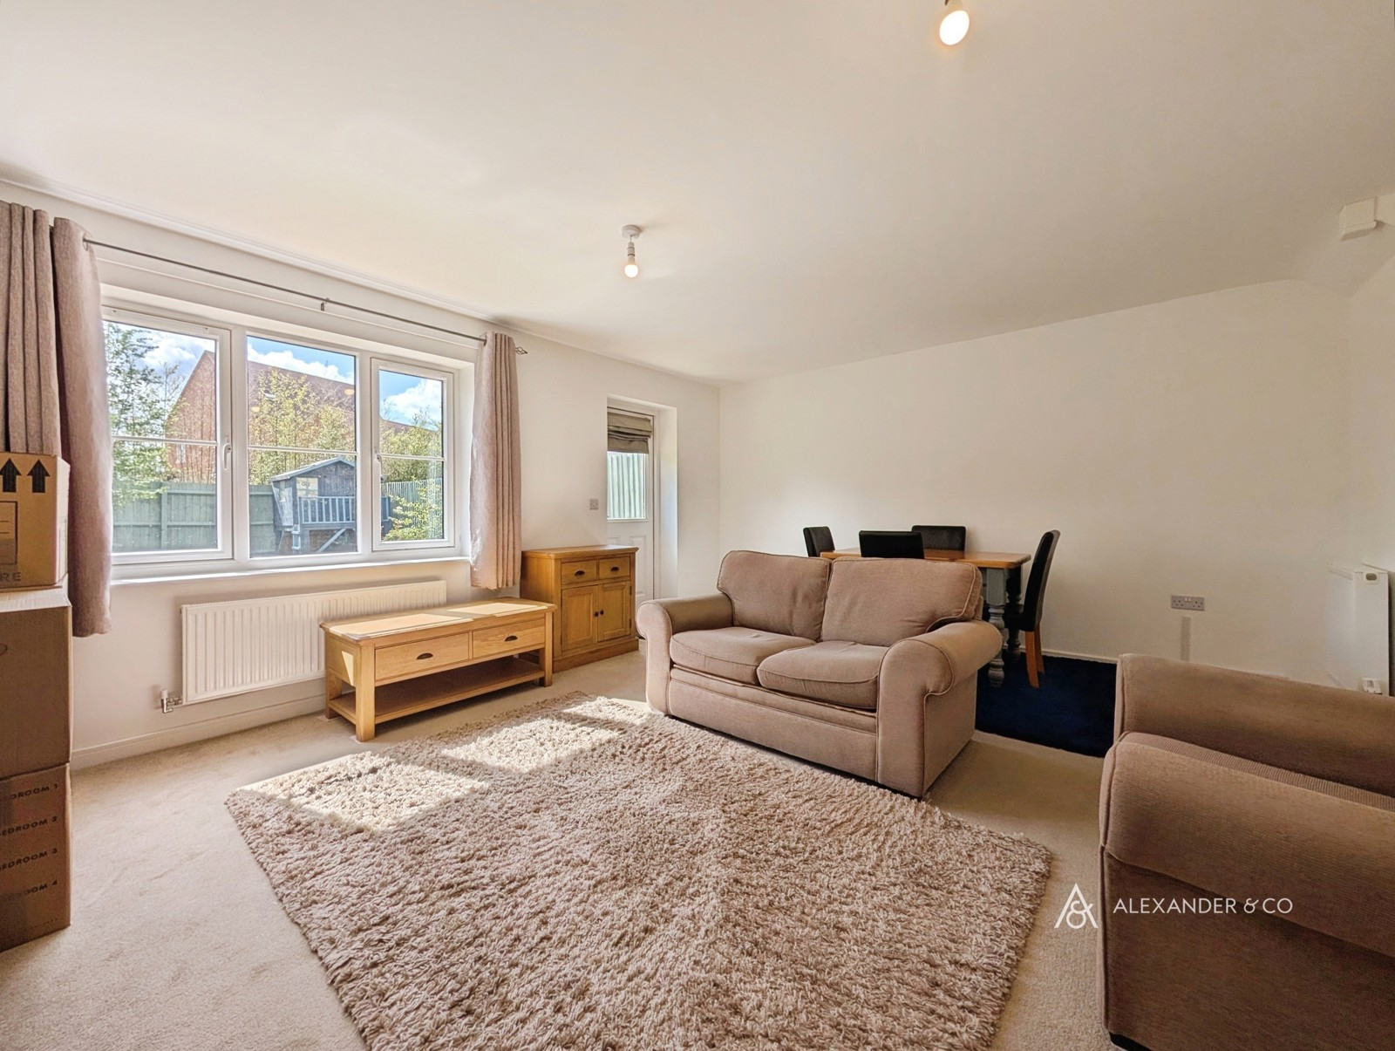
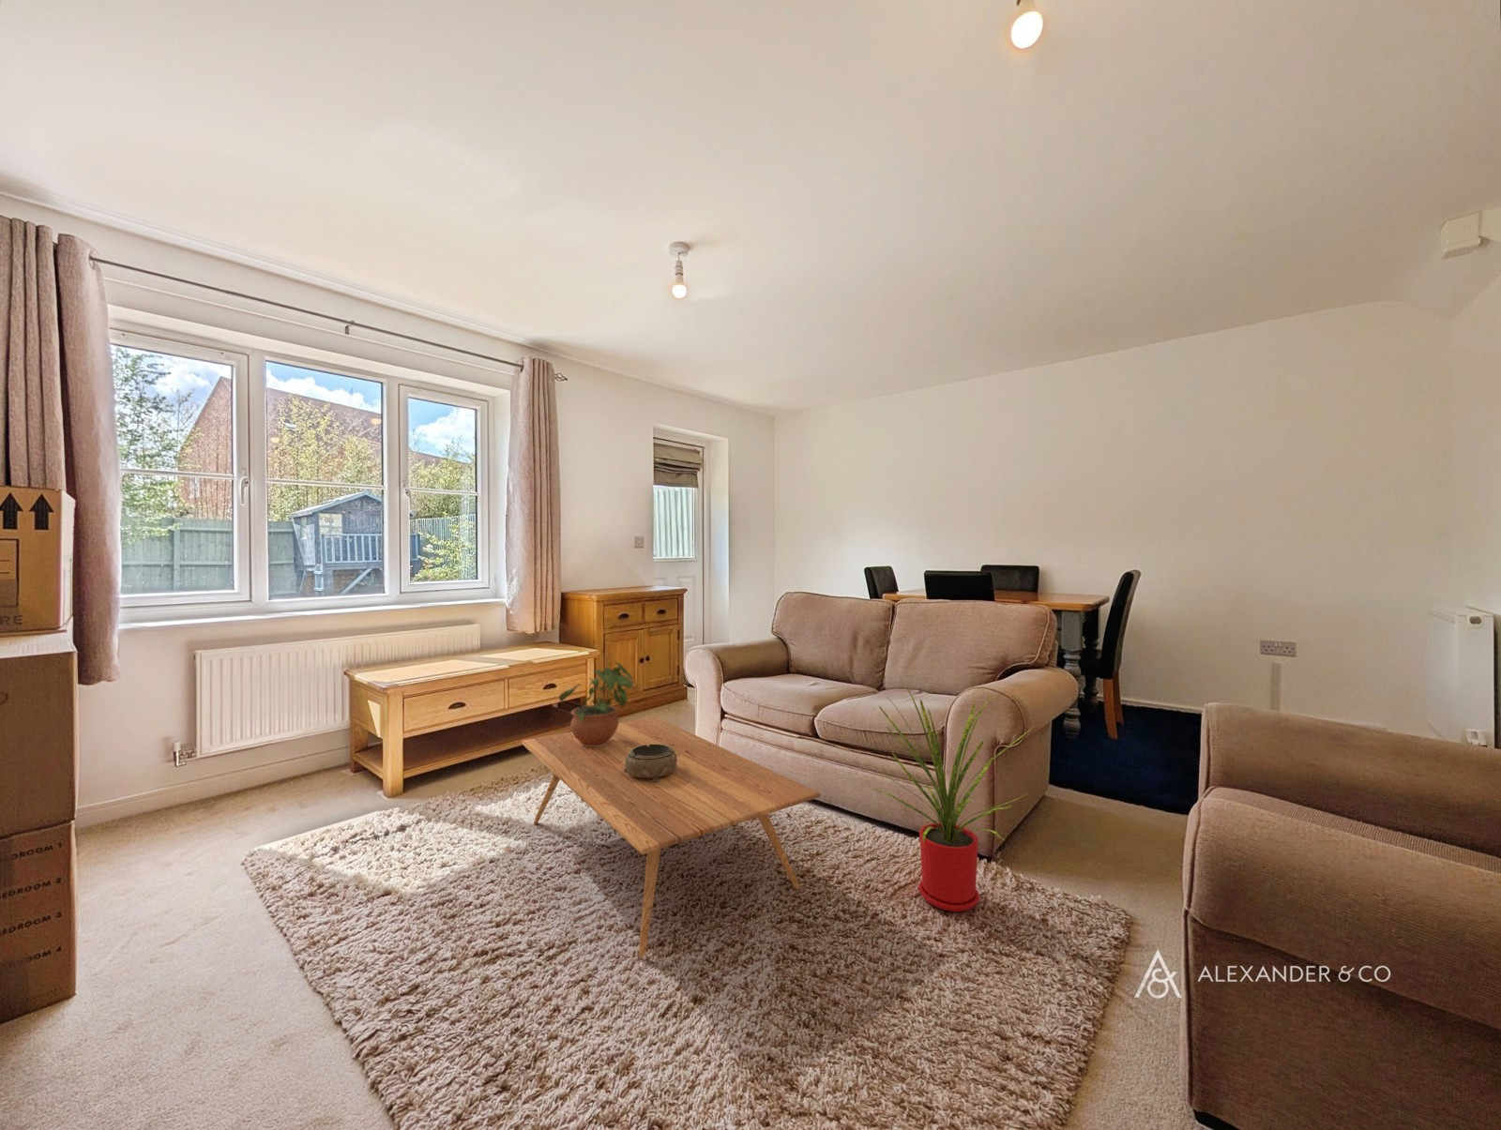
+ decorative bowl [623,744,677,783]
+ coffee table [520,717,821,958]
+ potted plant [558,661,635,747]
+ house plant [869,686,1034,913]
